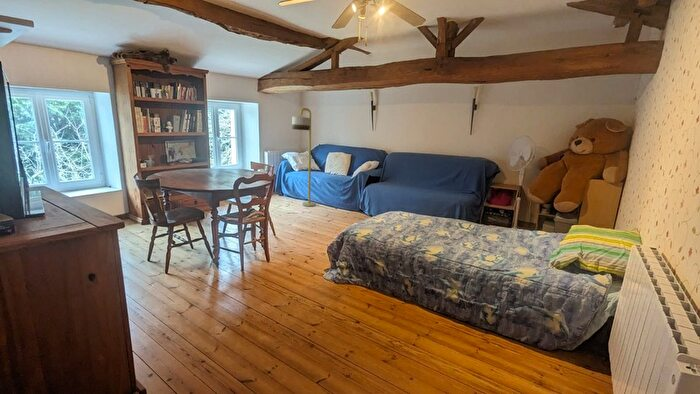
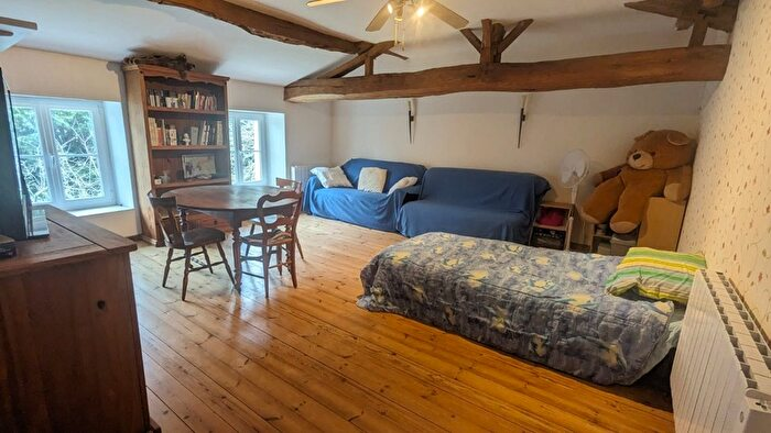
- floor lamp [291,107,317,208]
